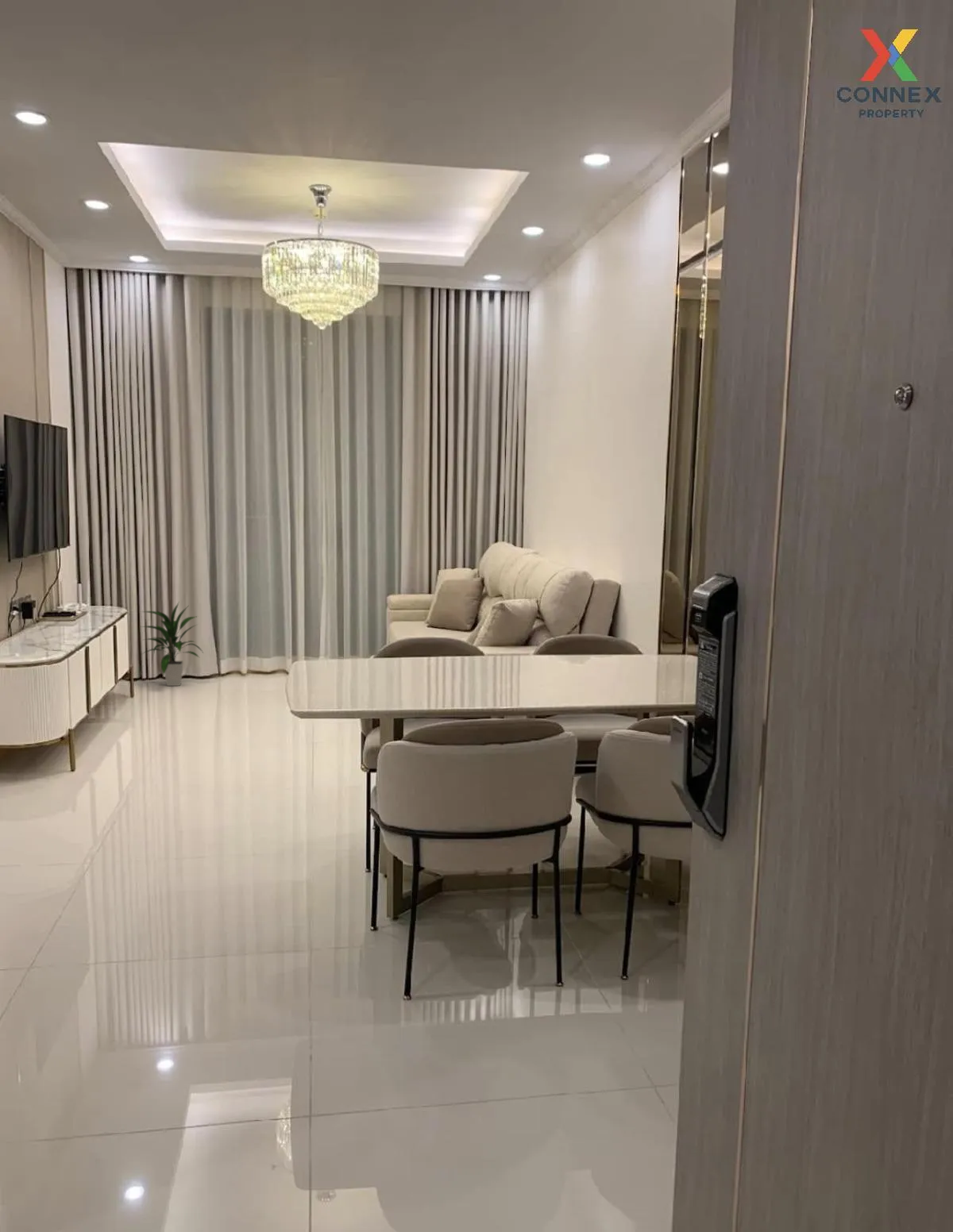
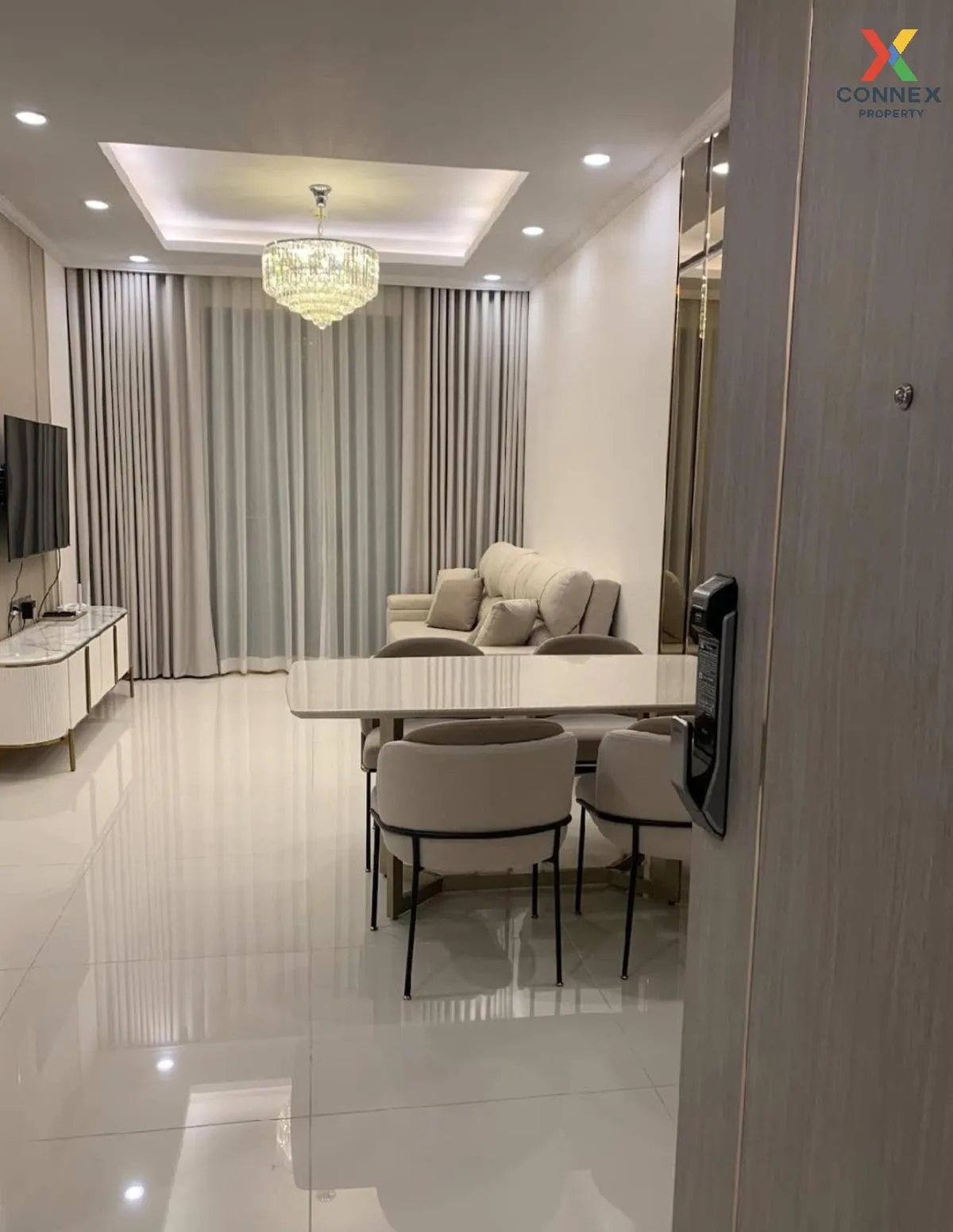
- indoor plant [140,602,205,687]
